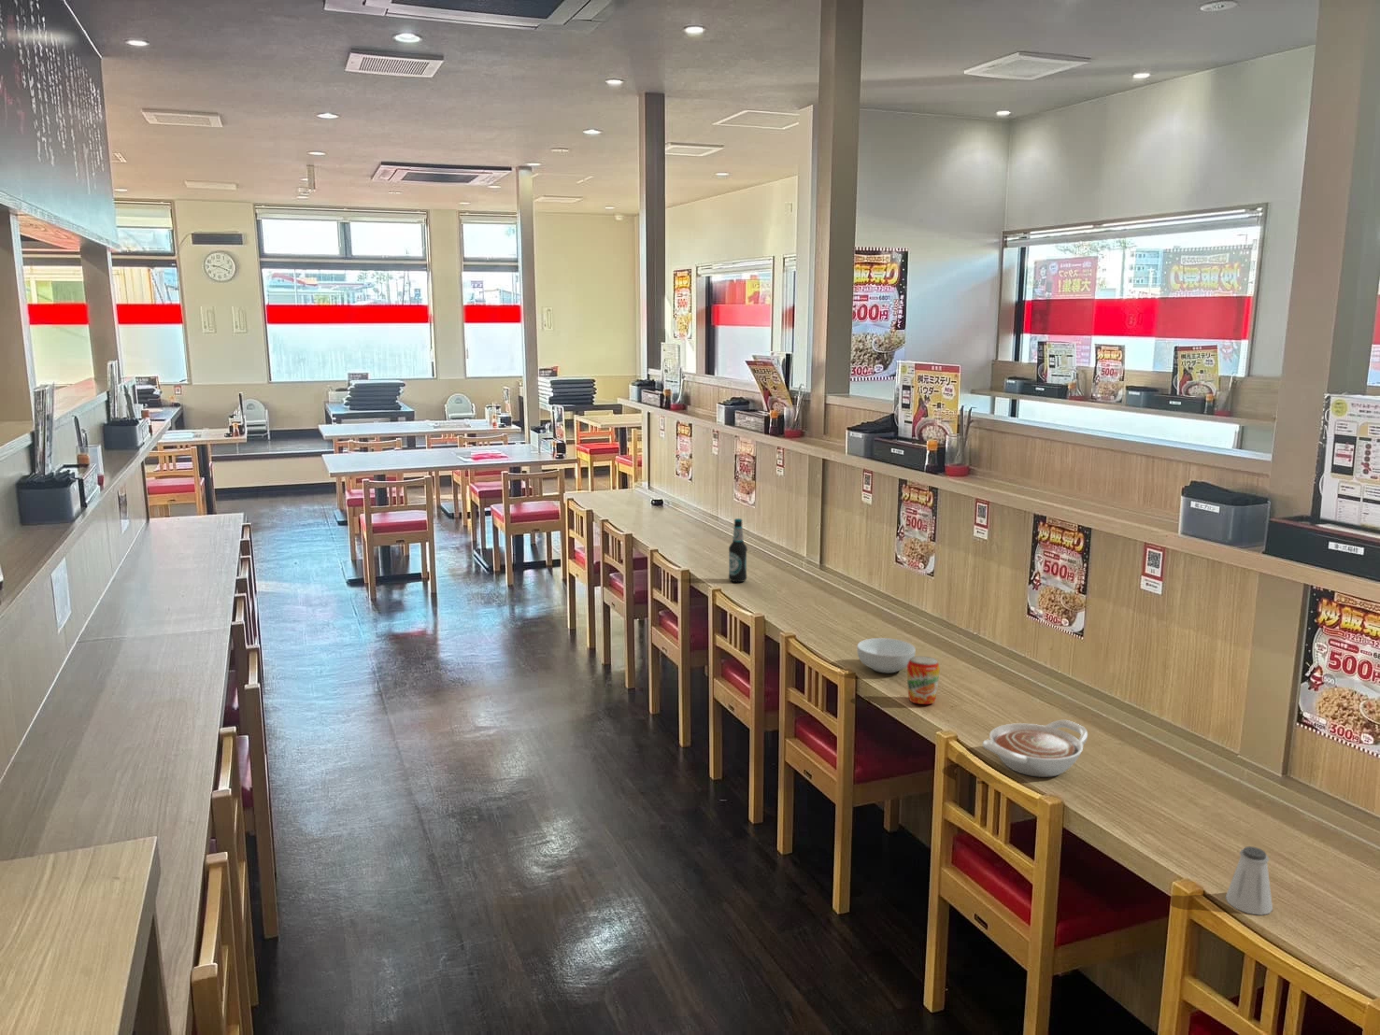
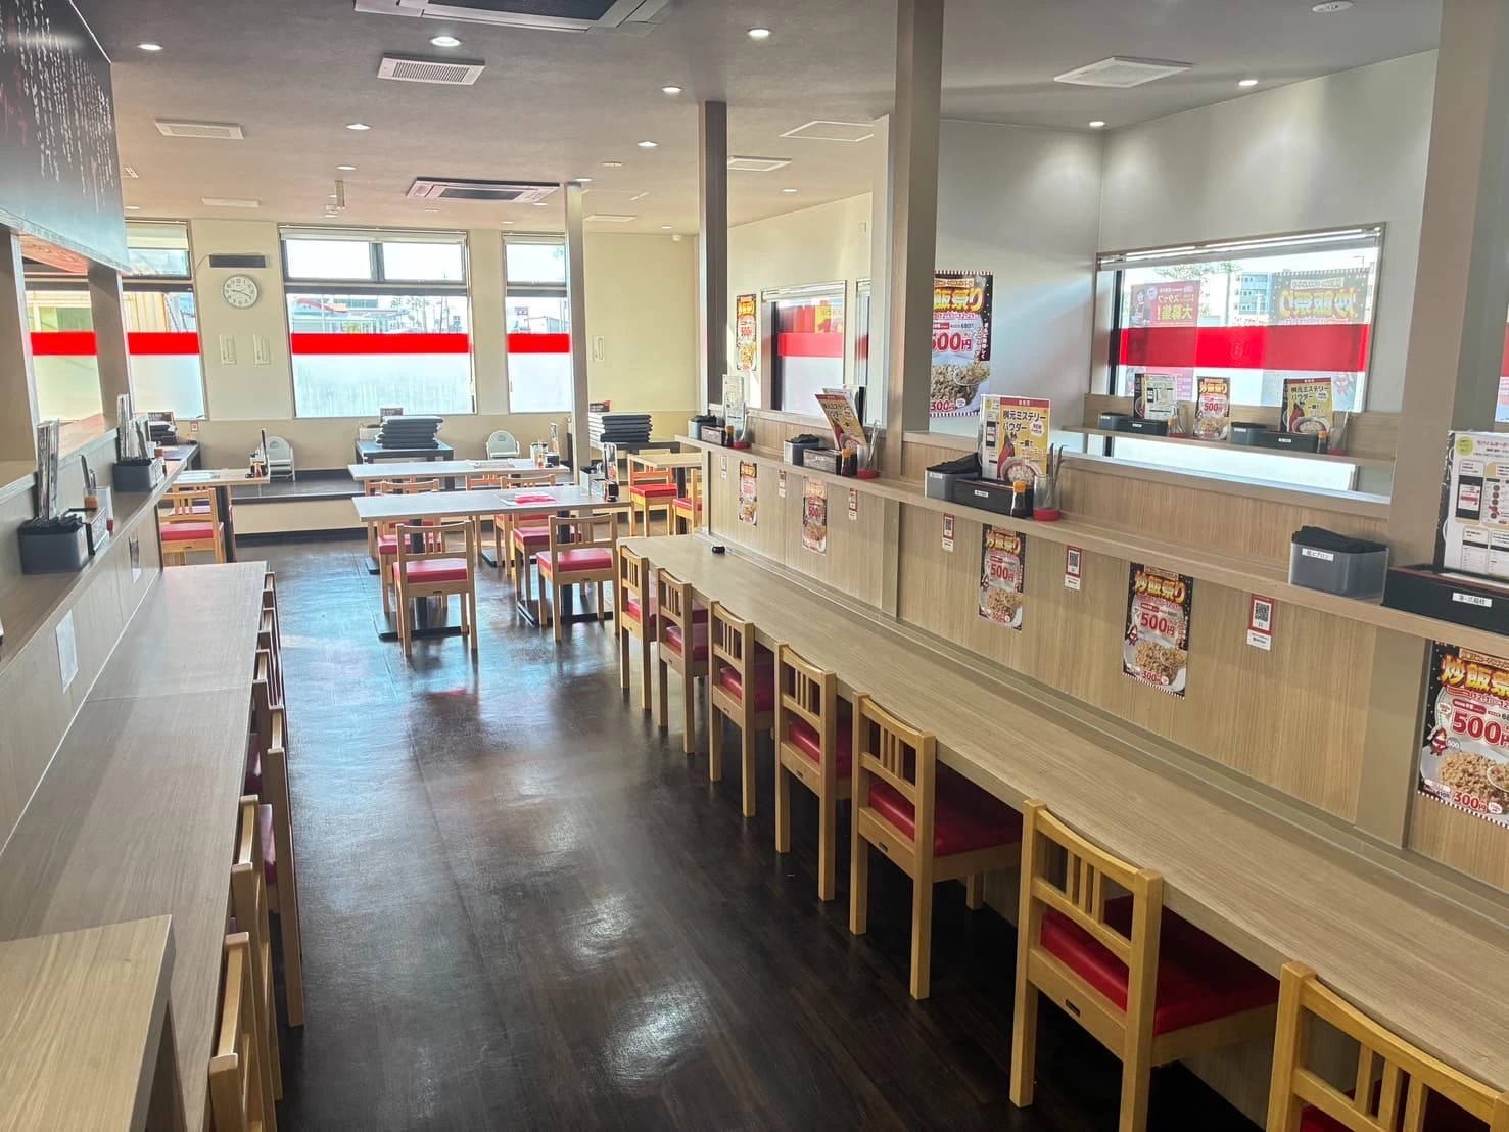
- saltshaker [1224,846,1273,916]
- bottle [728,518,748,583]
- bowl [982,720,1089,778]
- beverage can [906,654,941,706]
- cereal bowl [856,637,917,674]
